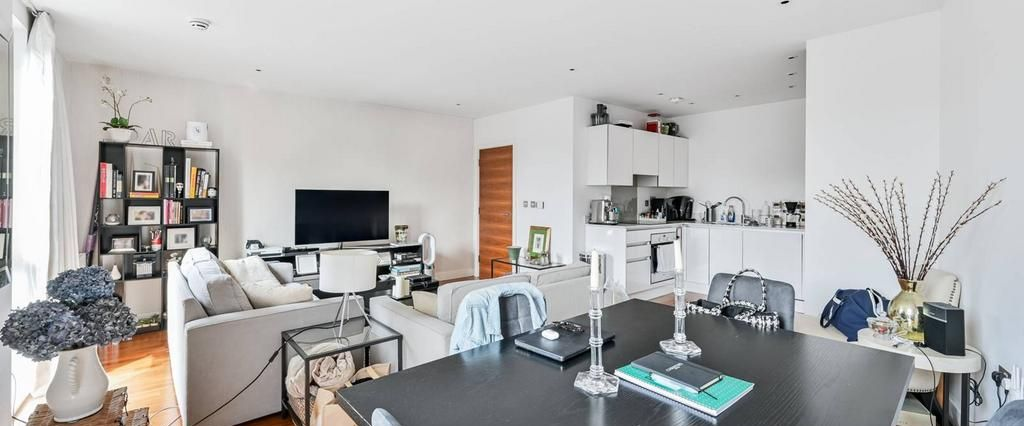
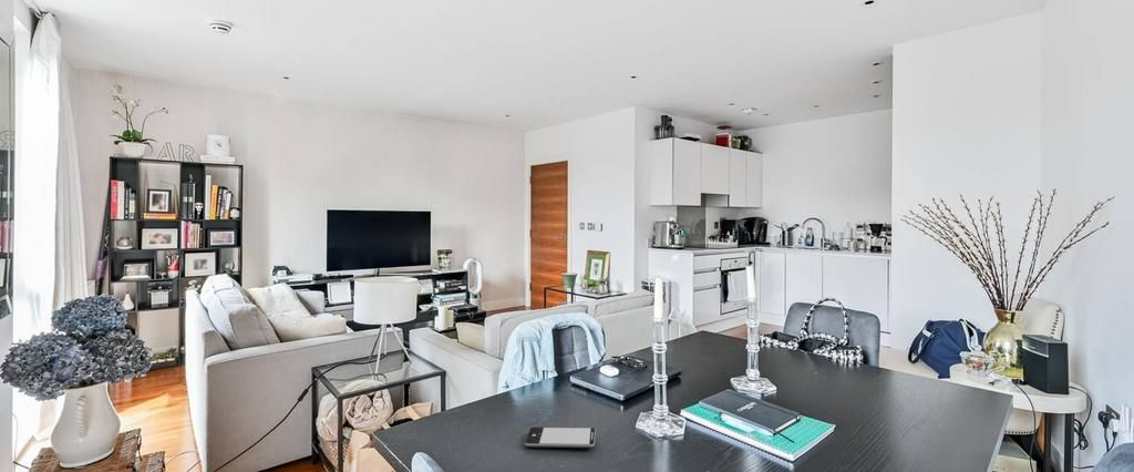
+ smartphone [524,427,597,449]
